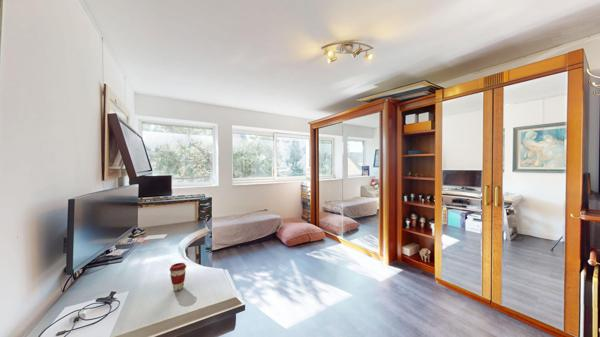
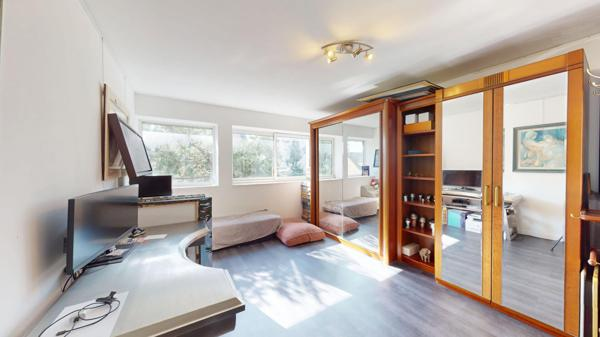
- coffee cup [169,262,187,292]
